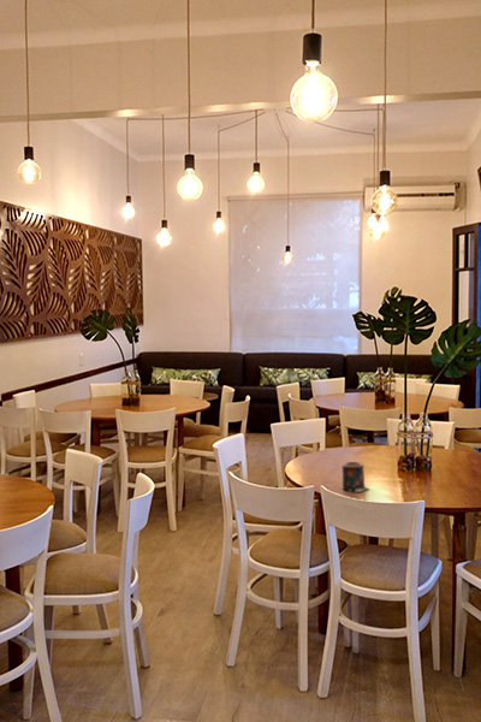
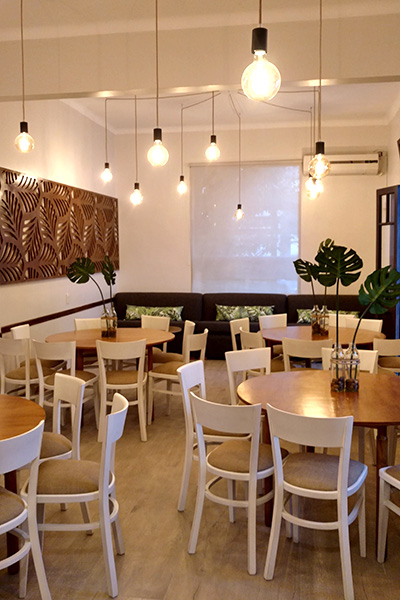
- candle [340,461,370,493]
